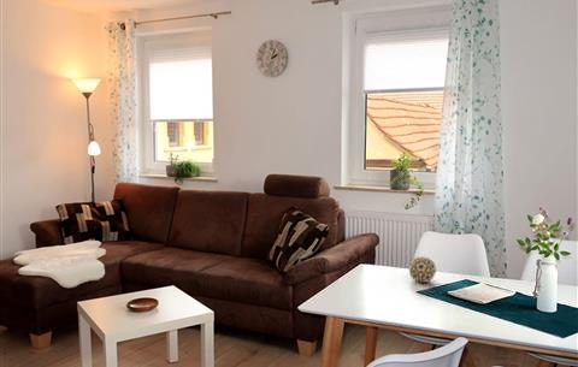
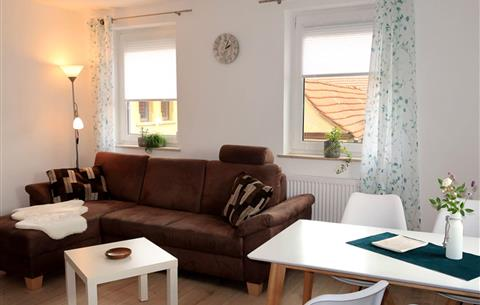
- decorative ball [408,255,437,284]
